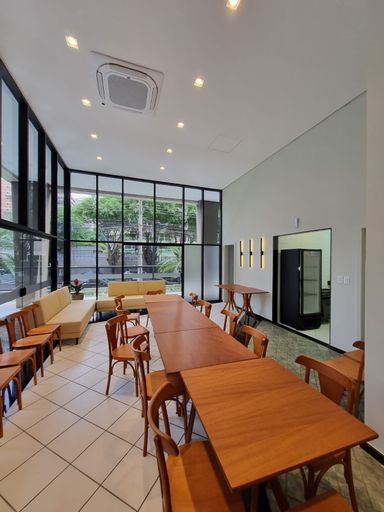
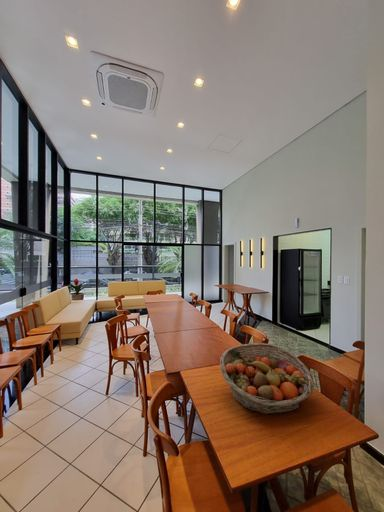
+ fruit basket [219,342,316,416]
